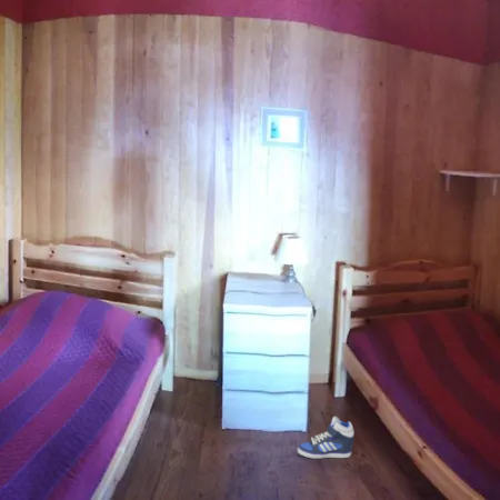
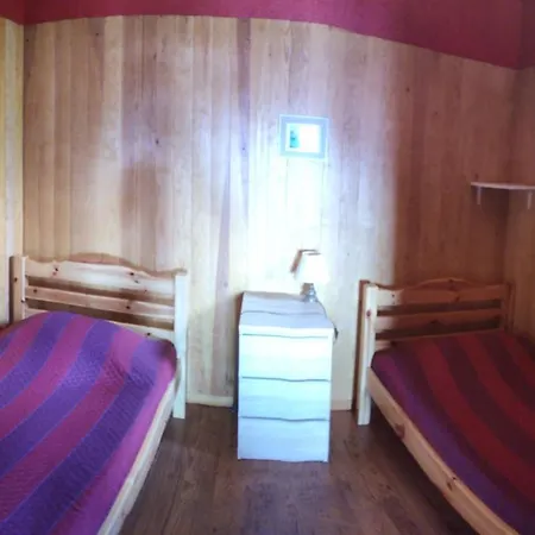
- sneaker [297,416,356,460]
